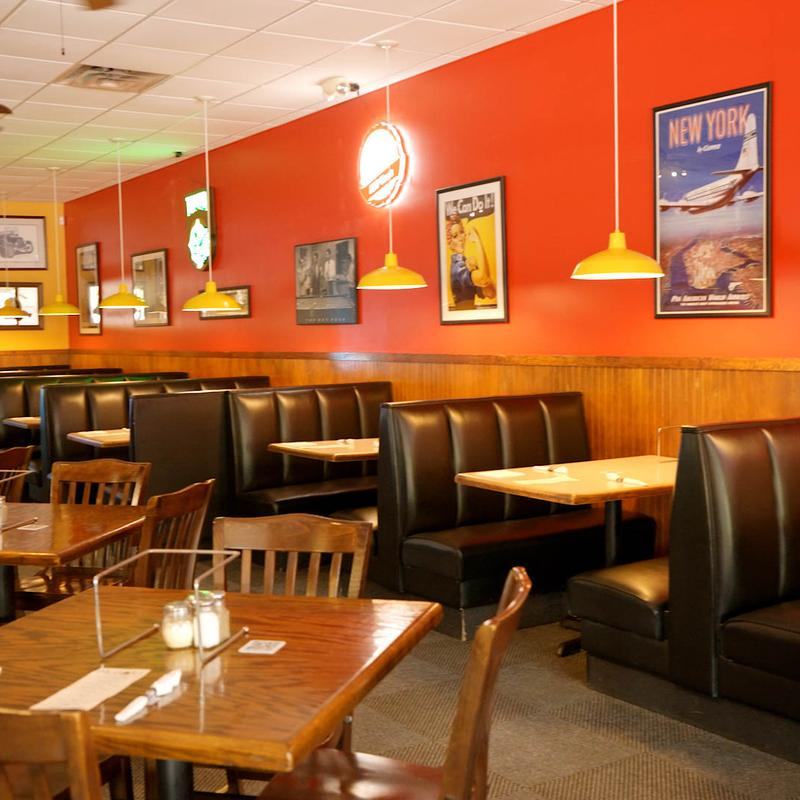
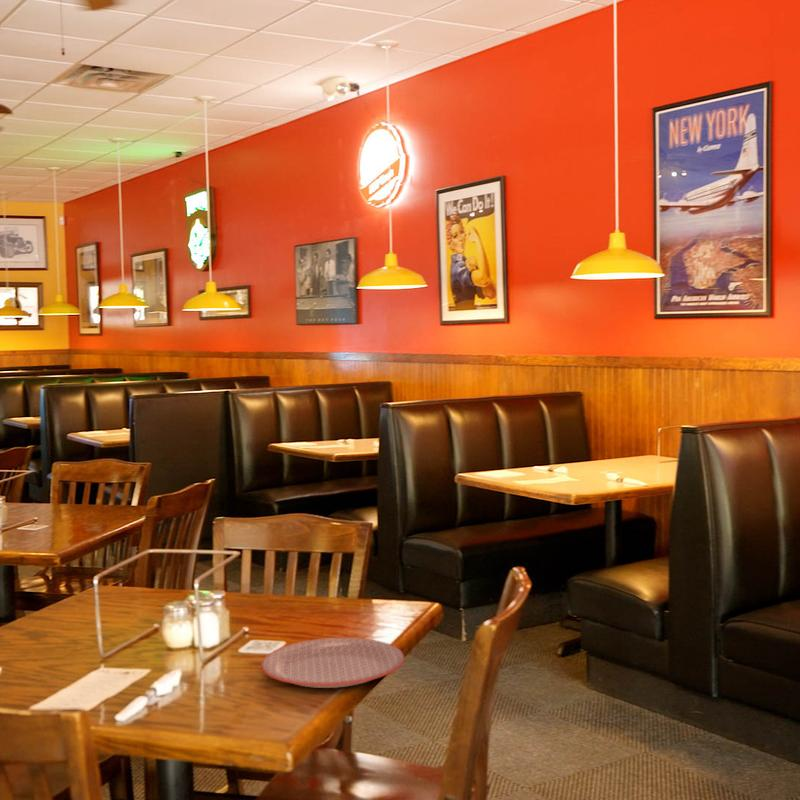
+ plate [260,637,405,689]
